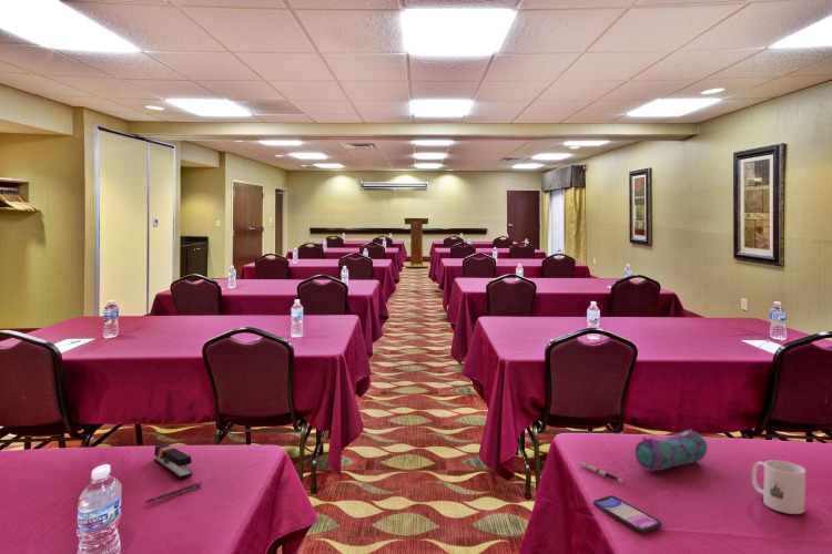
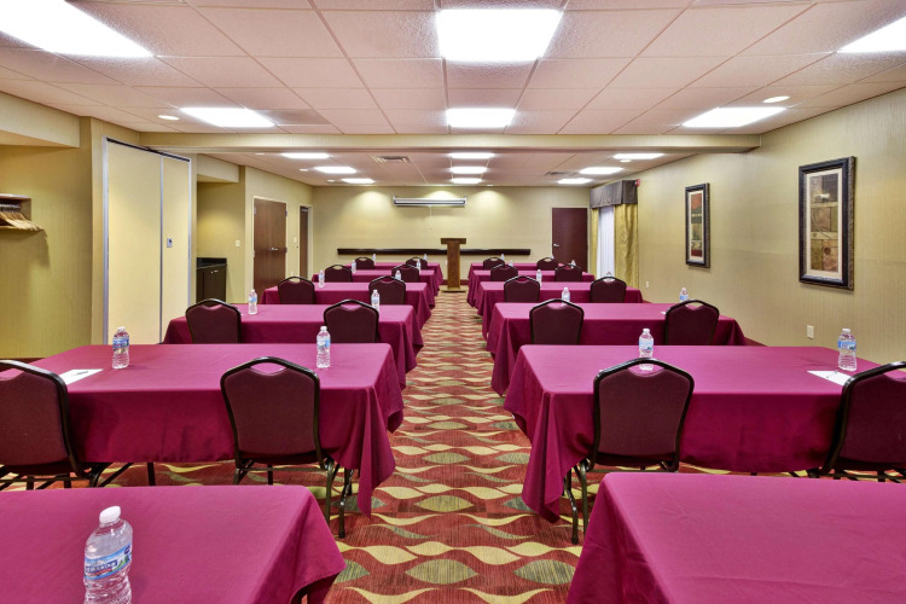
- pen [579,461,625,483]
- pen [143,481,202,504]
- mug [751,459,806,515]
- smartphone [592,494,663,533]
- pencil case [635,429,709,472]
- stapler [153,442,193,480]
